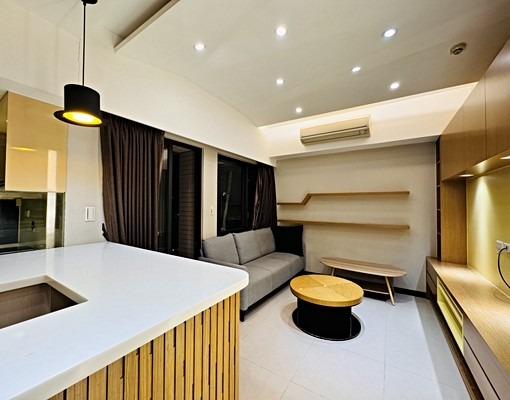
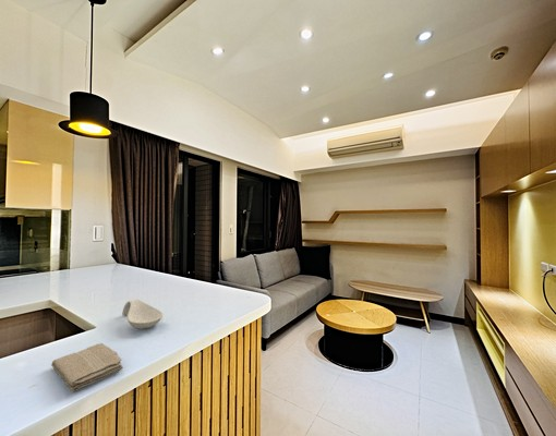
+ spoon rest [121,299,164,330]
+ washcloth [50,342,124,392]
